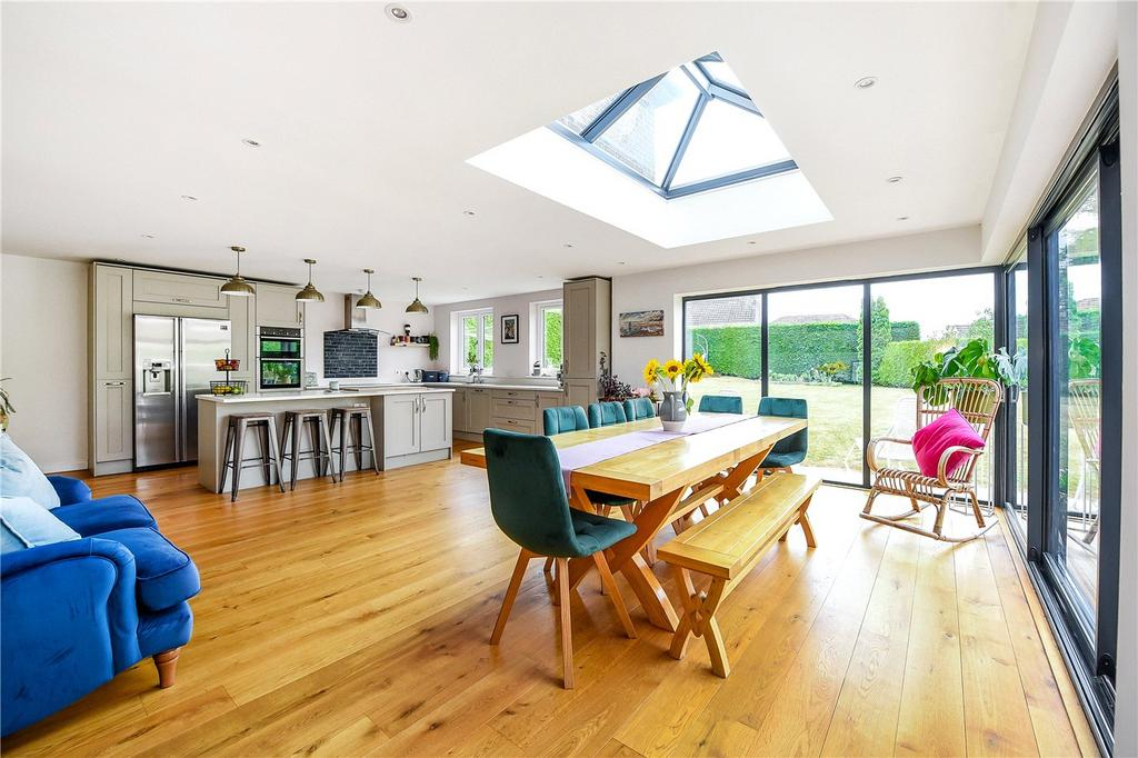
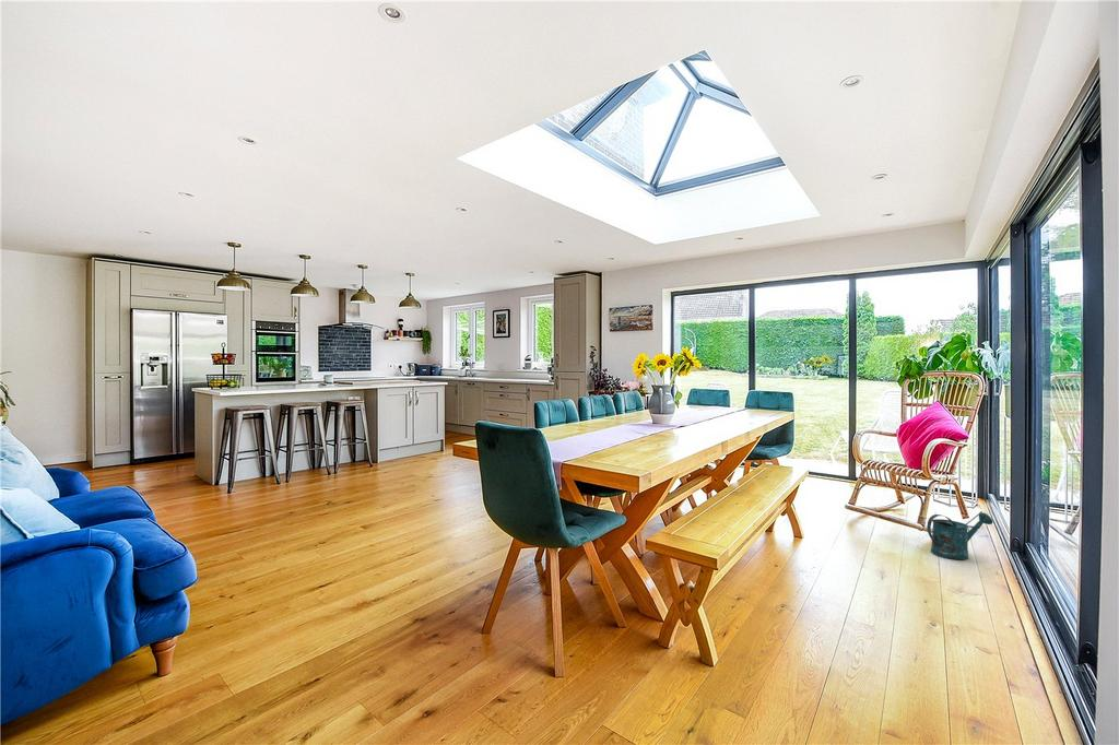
+ watering can [926,511,993,560]
